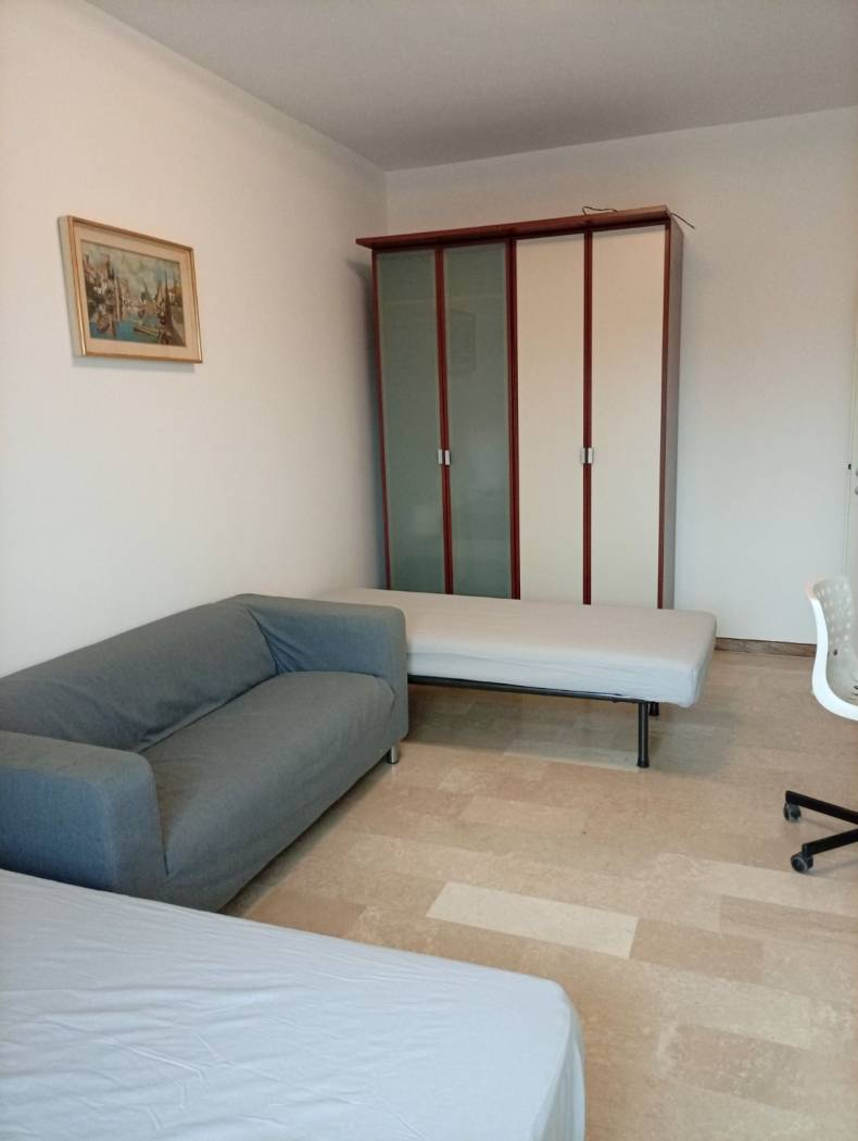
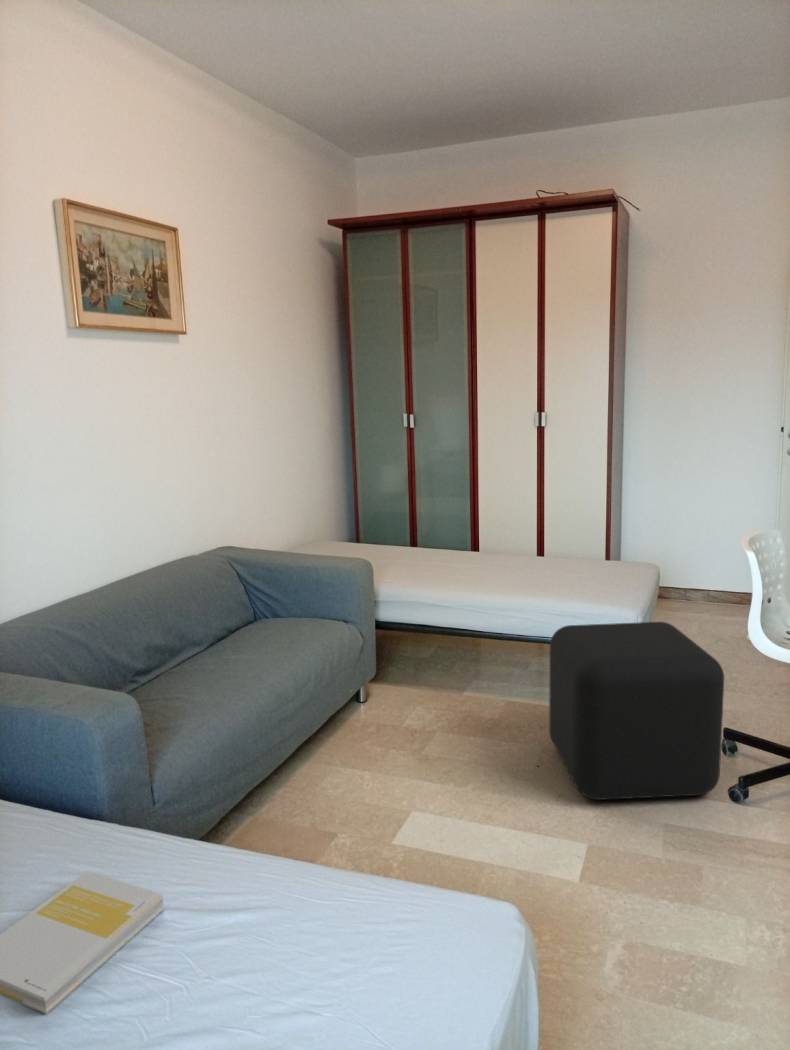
+ cube [548,621,725,801]
+ book [0,870,166,1015]
